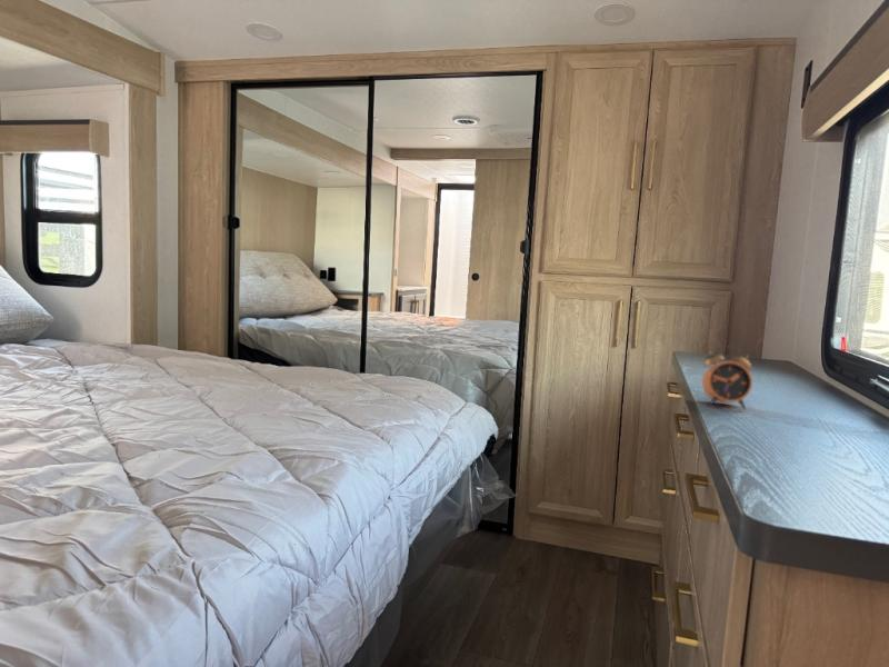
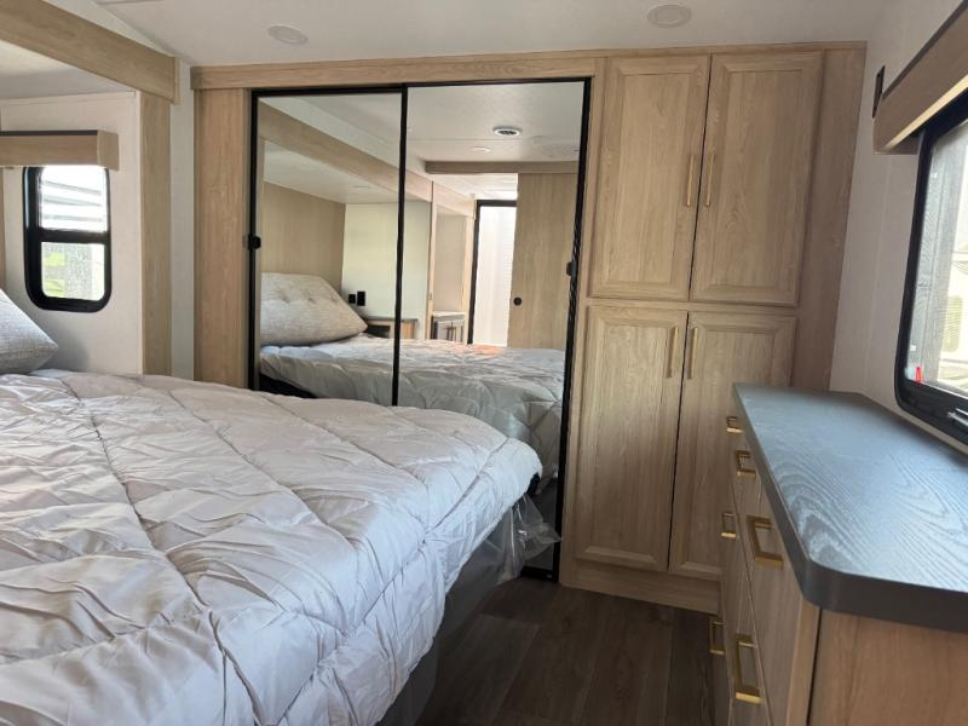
- alarm clock [701,345,753,410]
